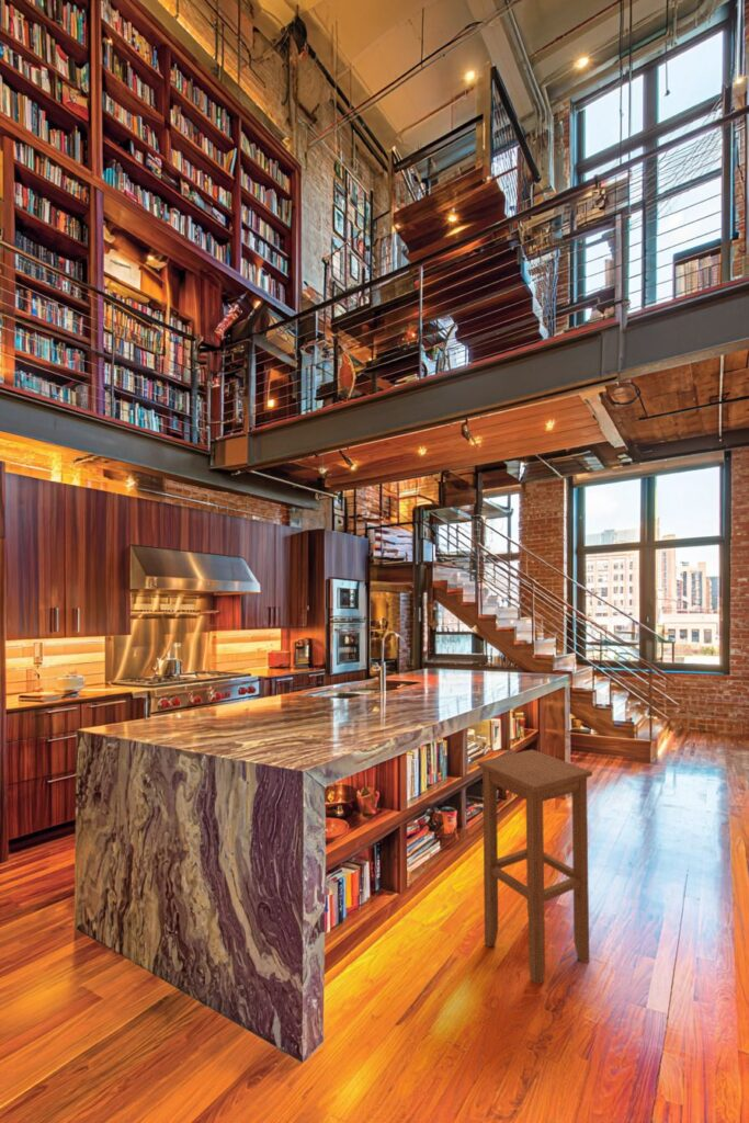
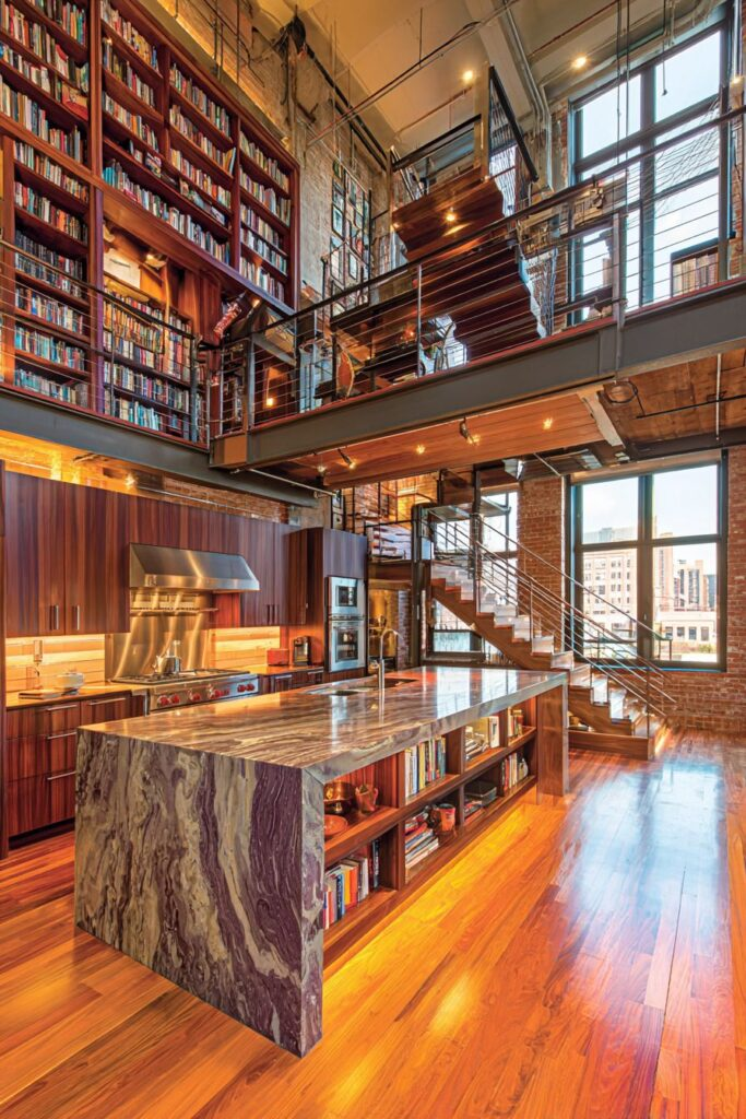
- stool [477,748,593,986]
